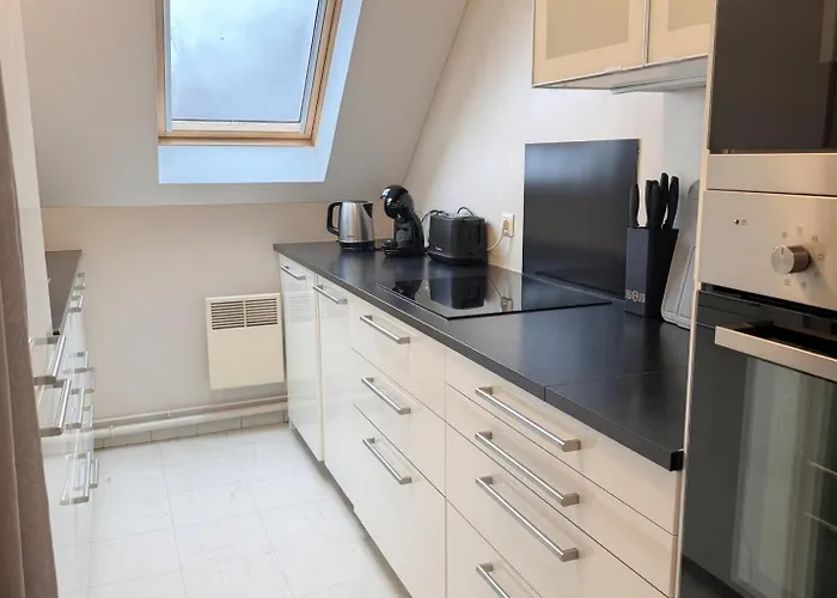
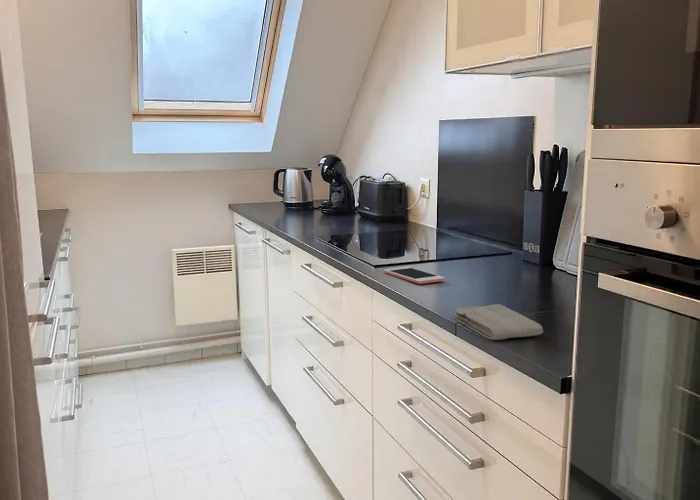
+ washcloth [453,303,544,341]
+ cell phone [383,266,446,285]
